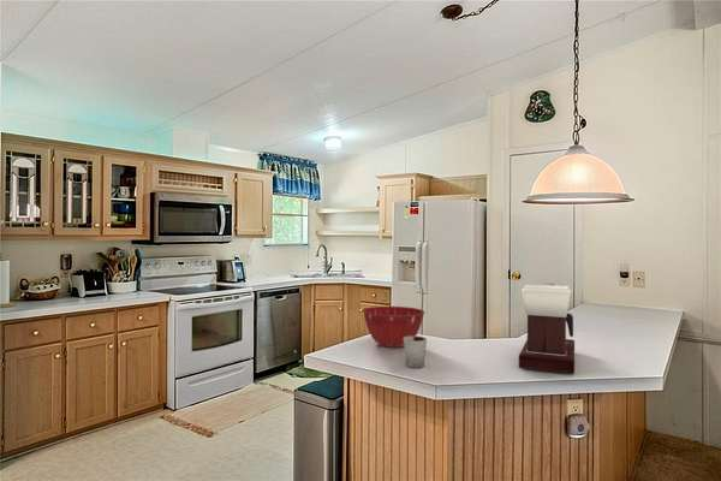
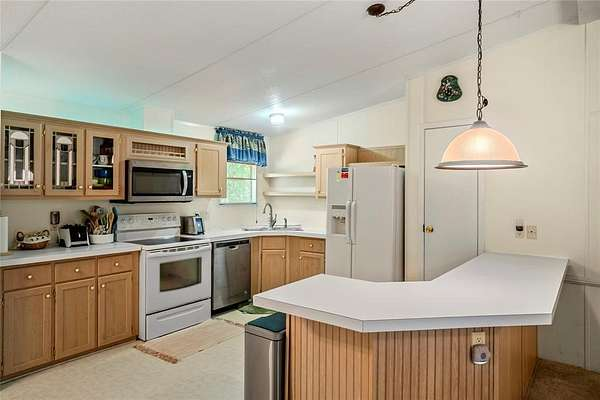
- mixing bowl [362,305,427,349]
- cup [404,335,428,369]
- coffee maker [518,283,576,375]
